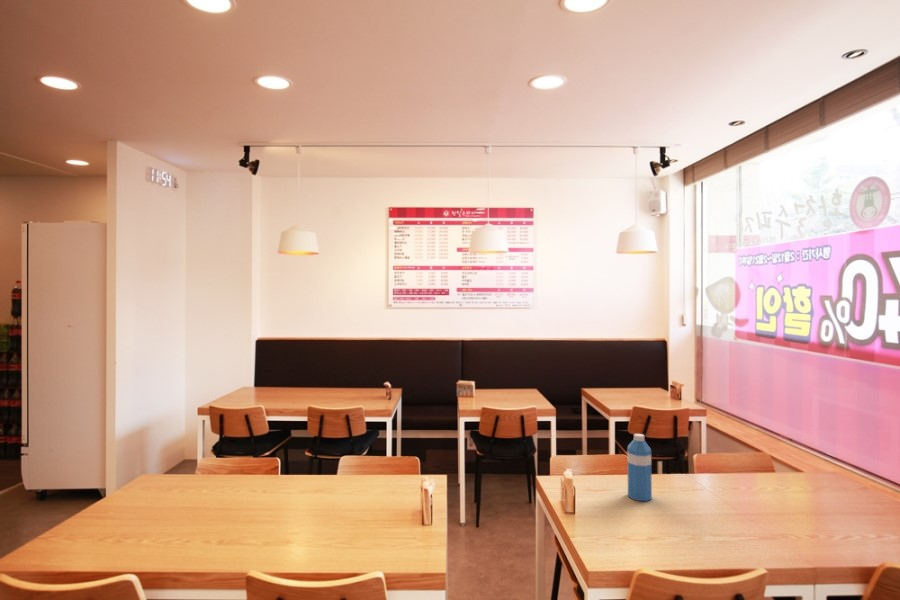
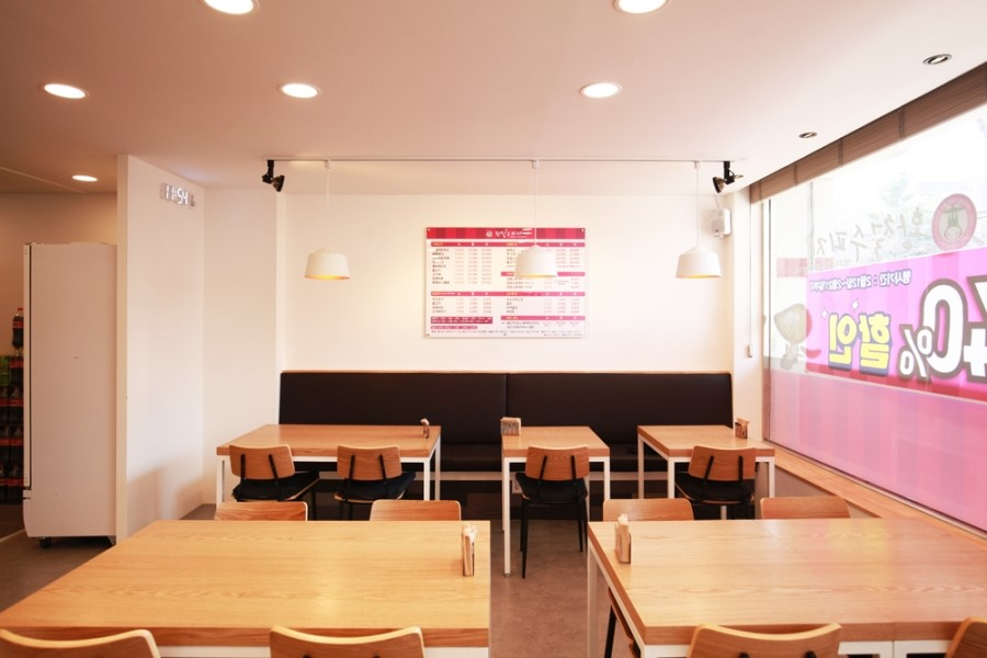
- water bottle [626,433,653,502]
